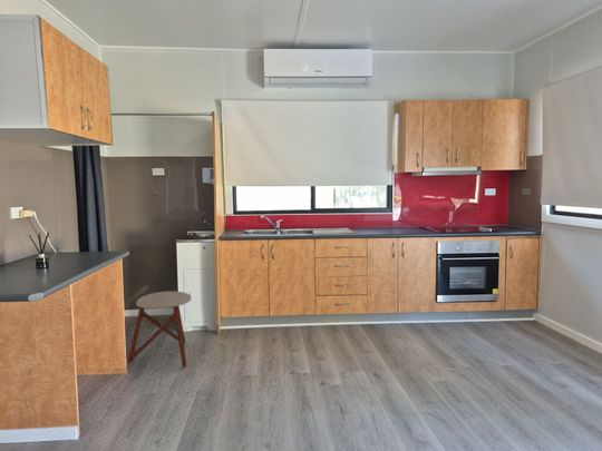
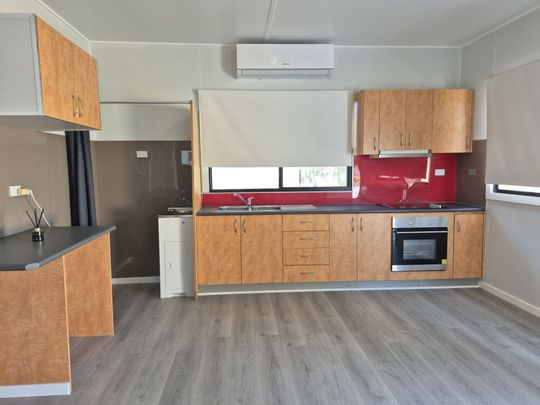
- stool [127,291,192,369]
